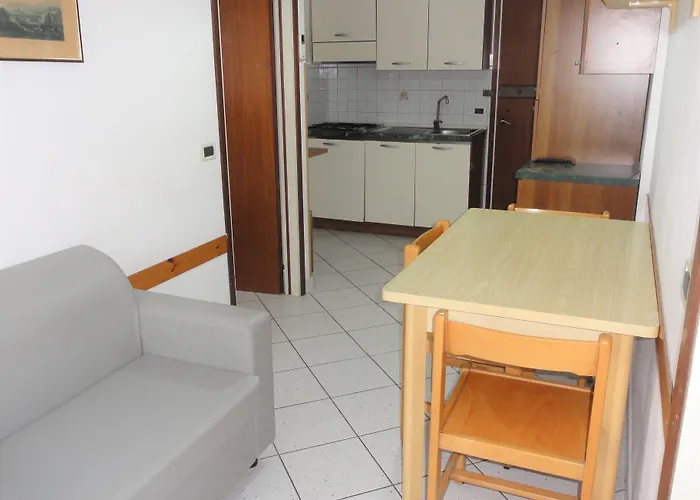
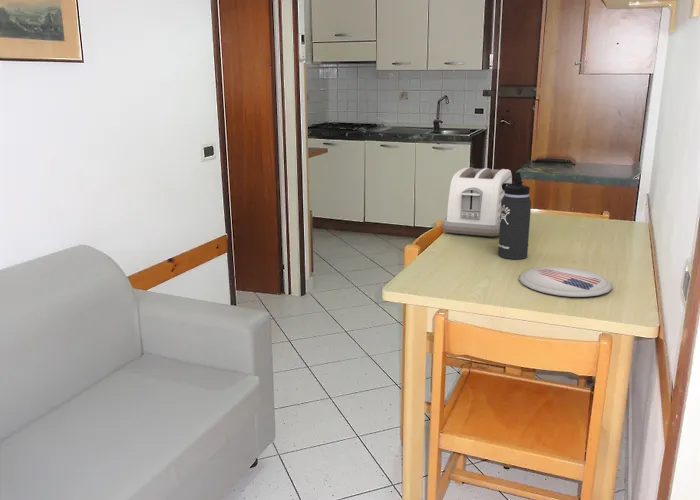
+ plate [518,266,613,298]
+ thermos bottle [497,172,532,260]
+ toaster [441,166,513,238]
